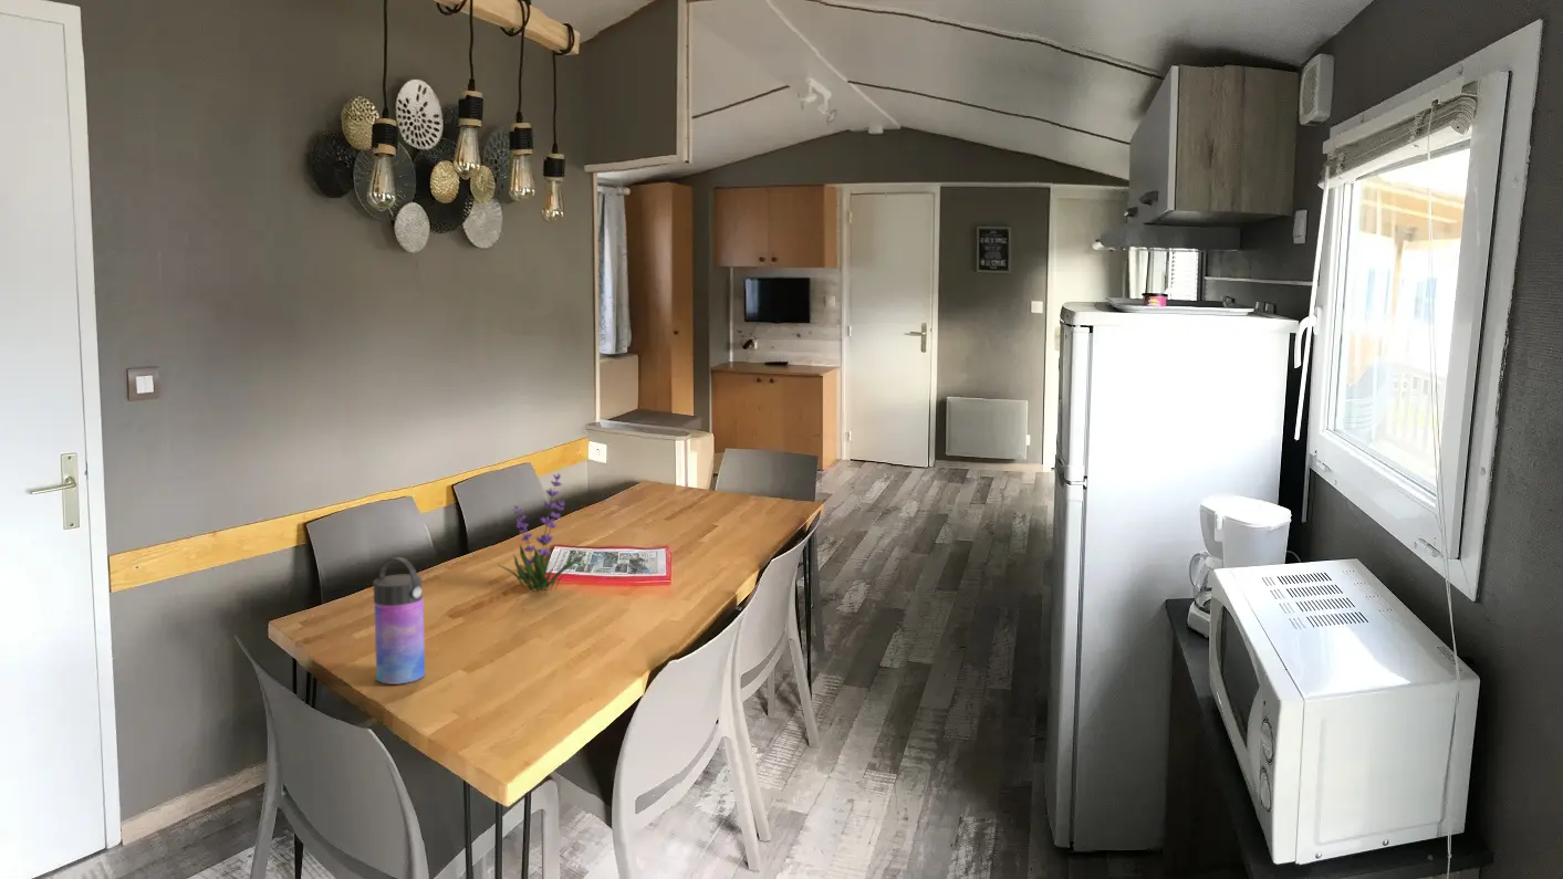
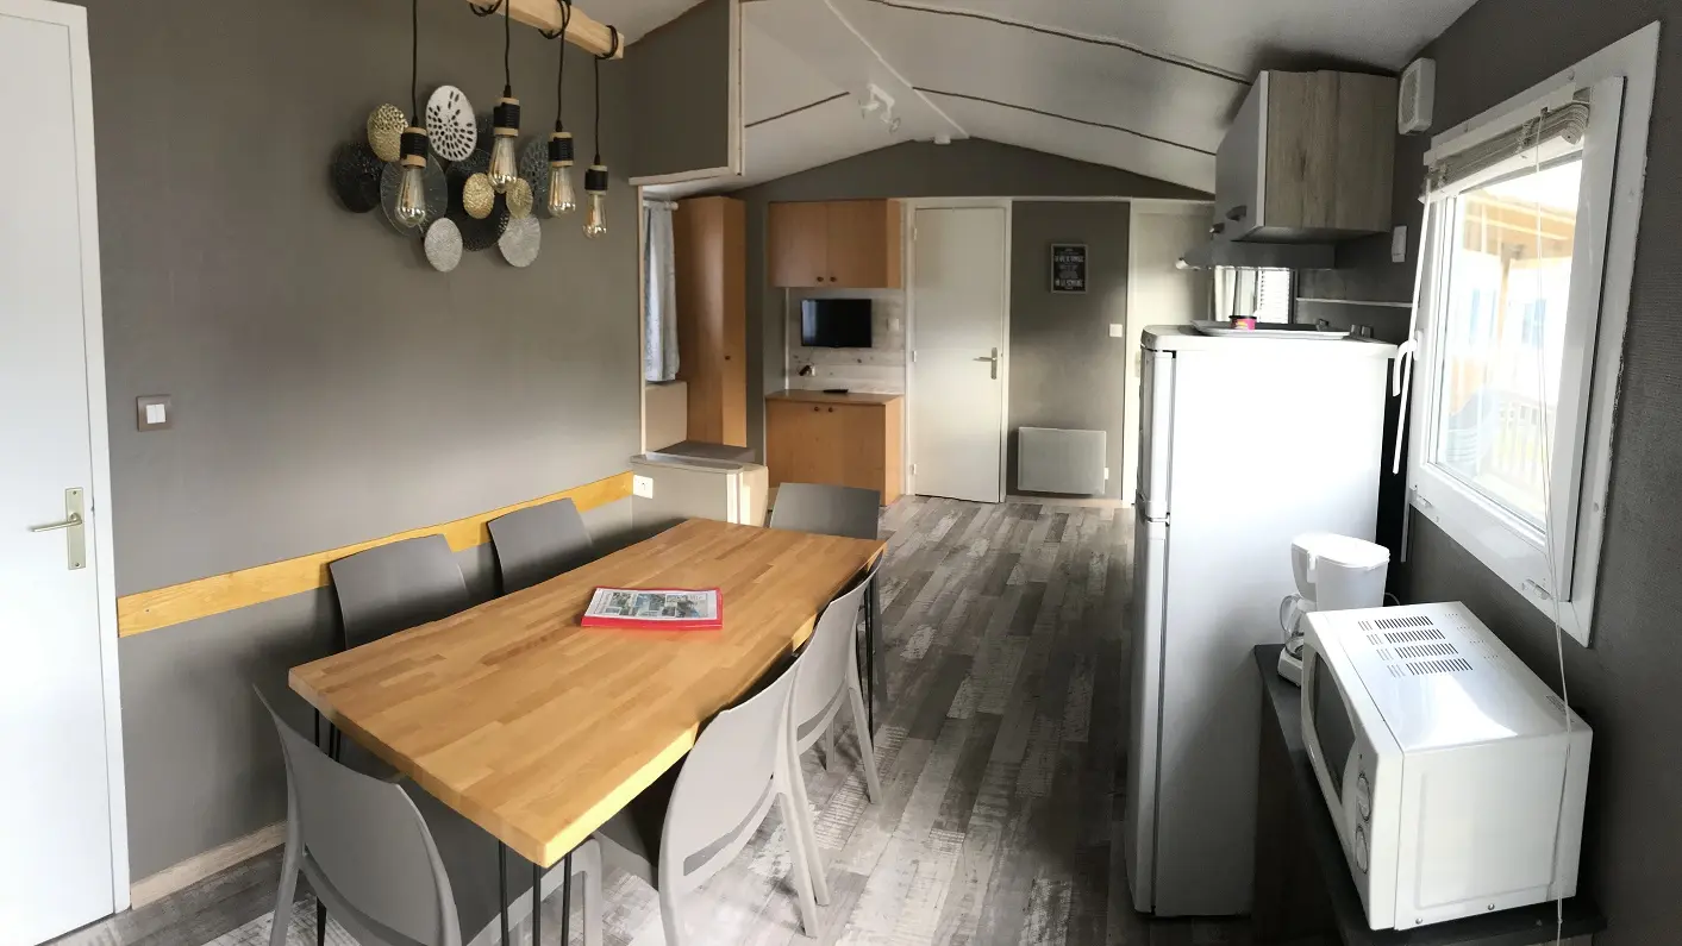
- water bottle [372,556,426,686]
- plant [496,472,583,593]
